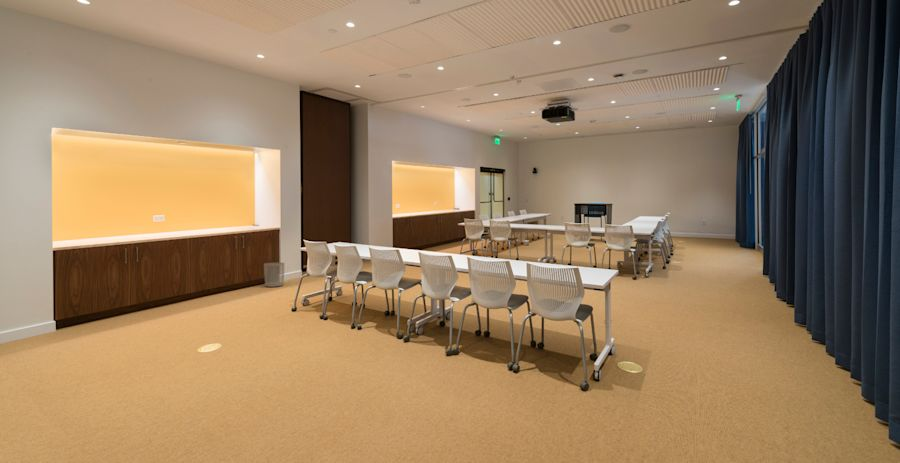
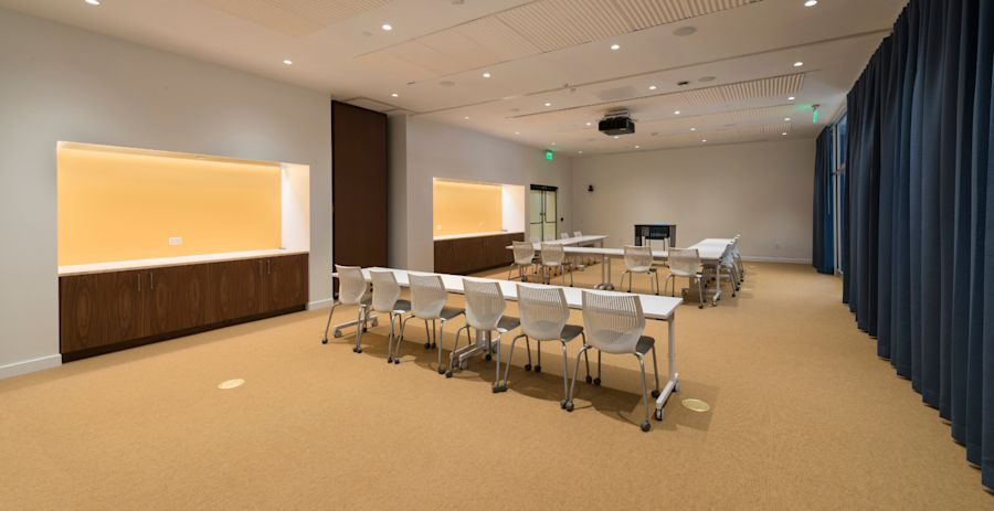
- waste bin [263,262,285,288]
